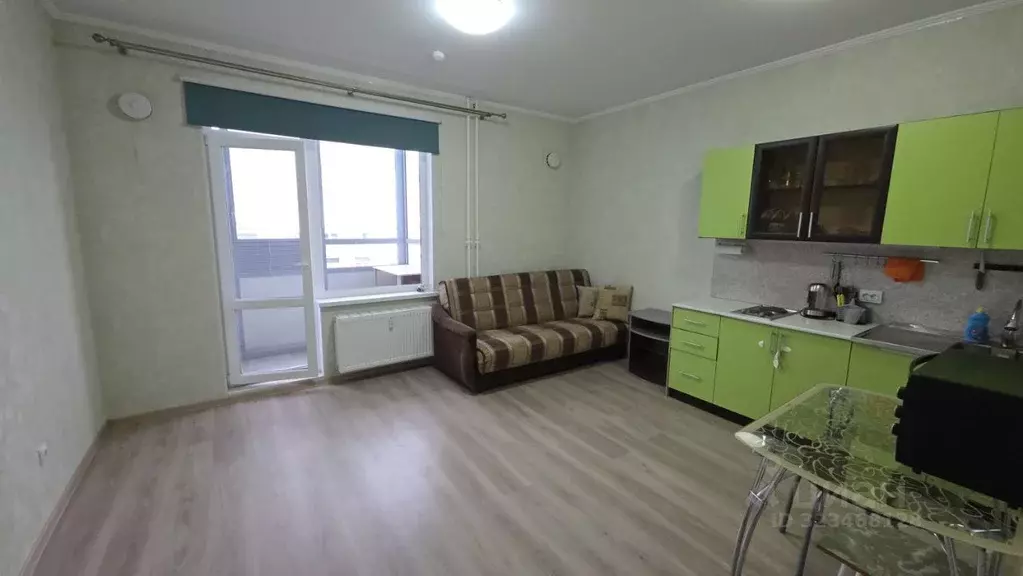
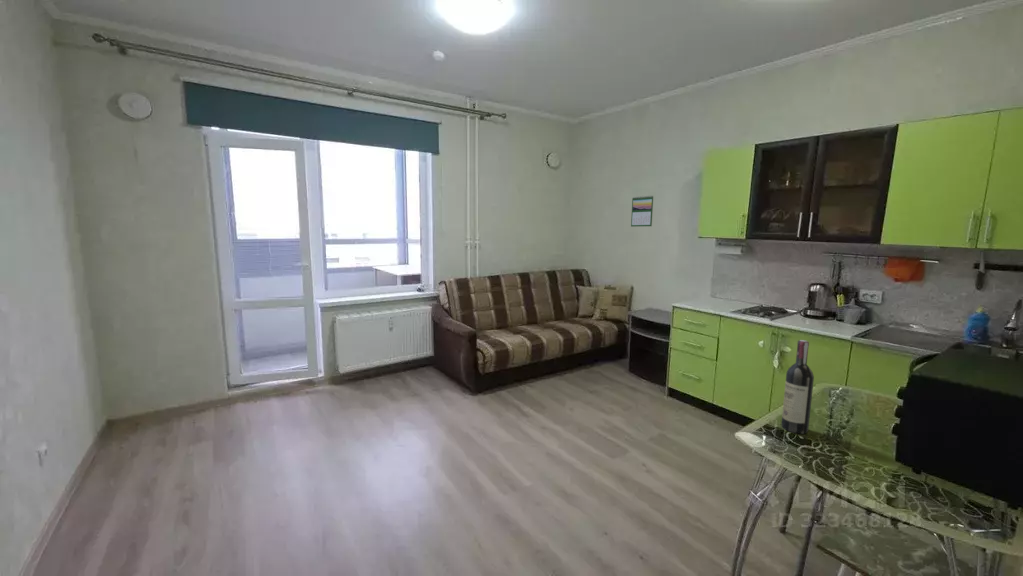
+ calendar [630,195,654,228]
+ wine bottle [780,339,815,435]
